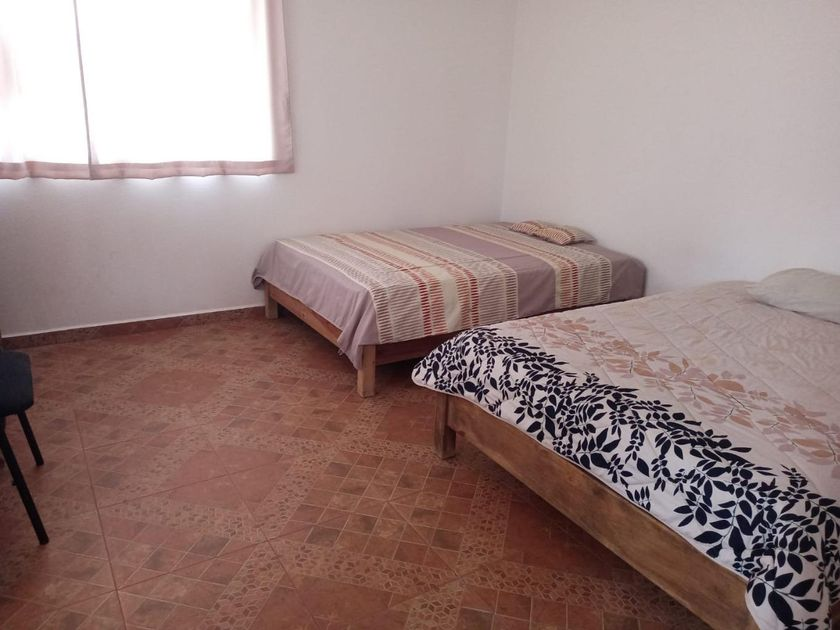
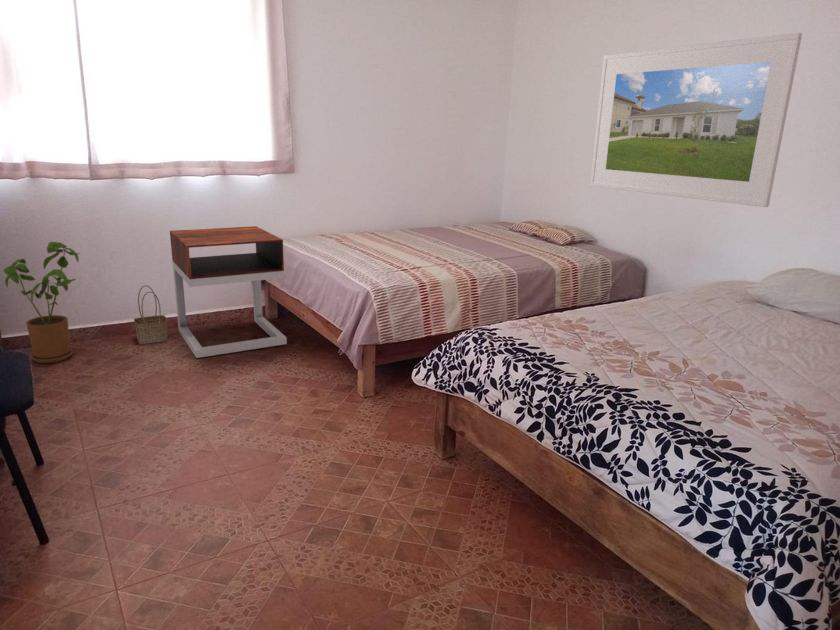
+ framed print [589,32,803,208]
+ nightstand [169,225,288,359]
+ basket [133,284,169,345]
+ house plant [3,241,81,364]
